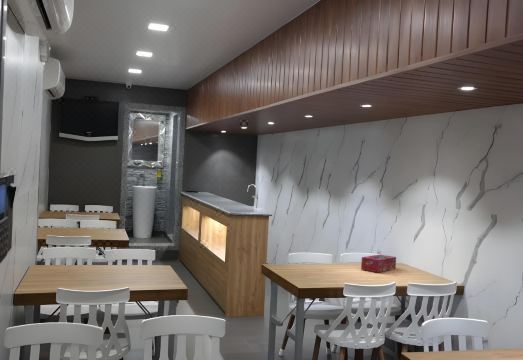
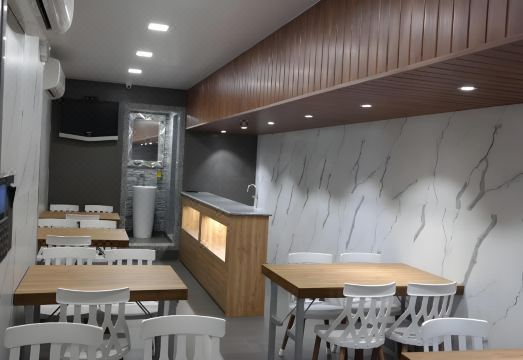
- tissue box [360,254,397,274]
